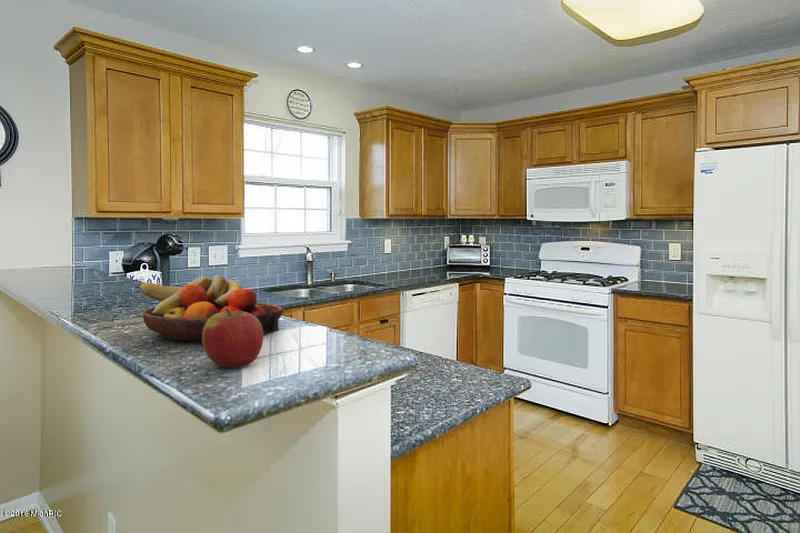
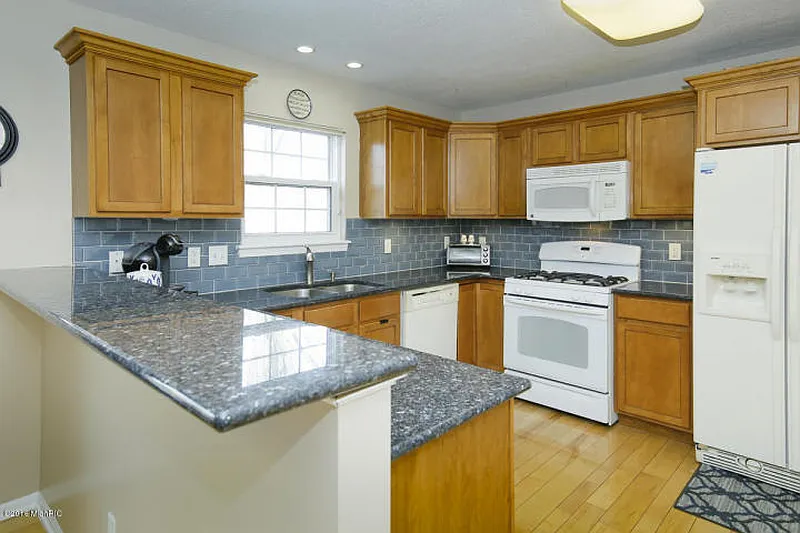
- fruit bowl [138,274,285,341]
- apple [201,308,264,368]
